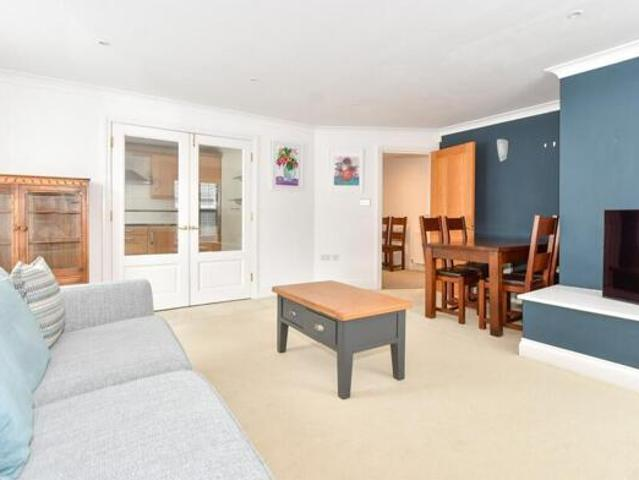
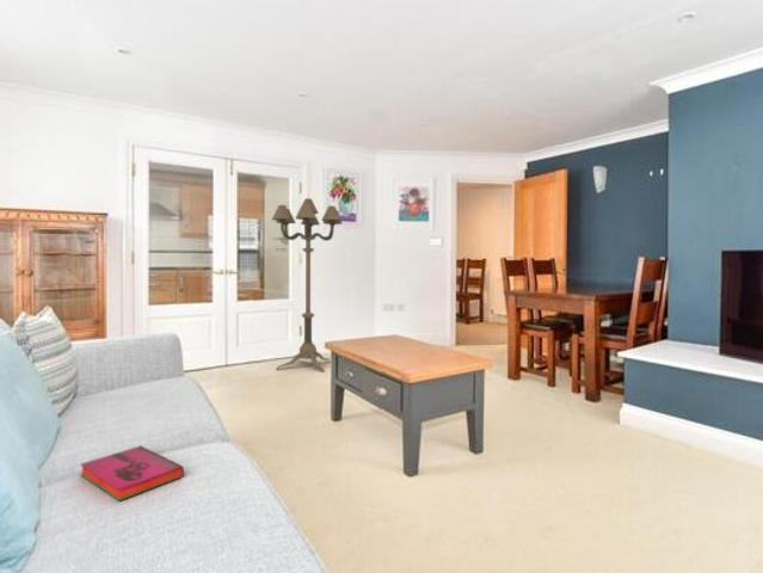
+ floor lamp [270,197,343,372]
+ hardback book [79,444,185,501]
